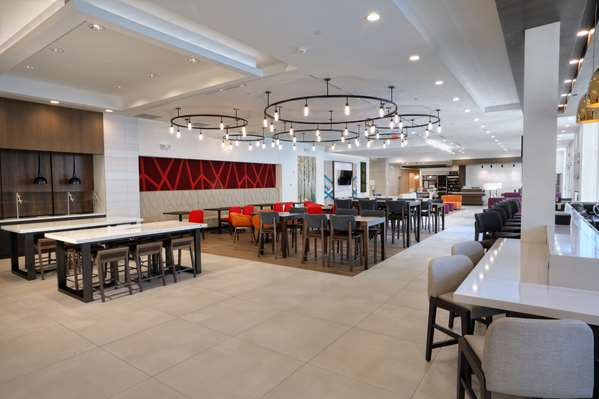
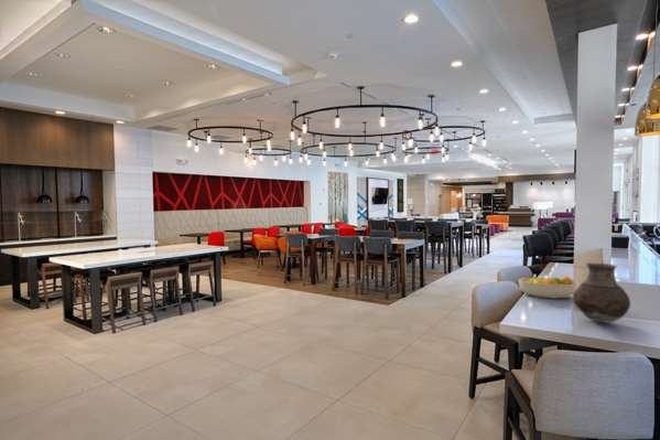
+ fruit bowl [518,275,578,299]
+ vase [572,262,631,324]
